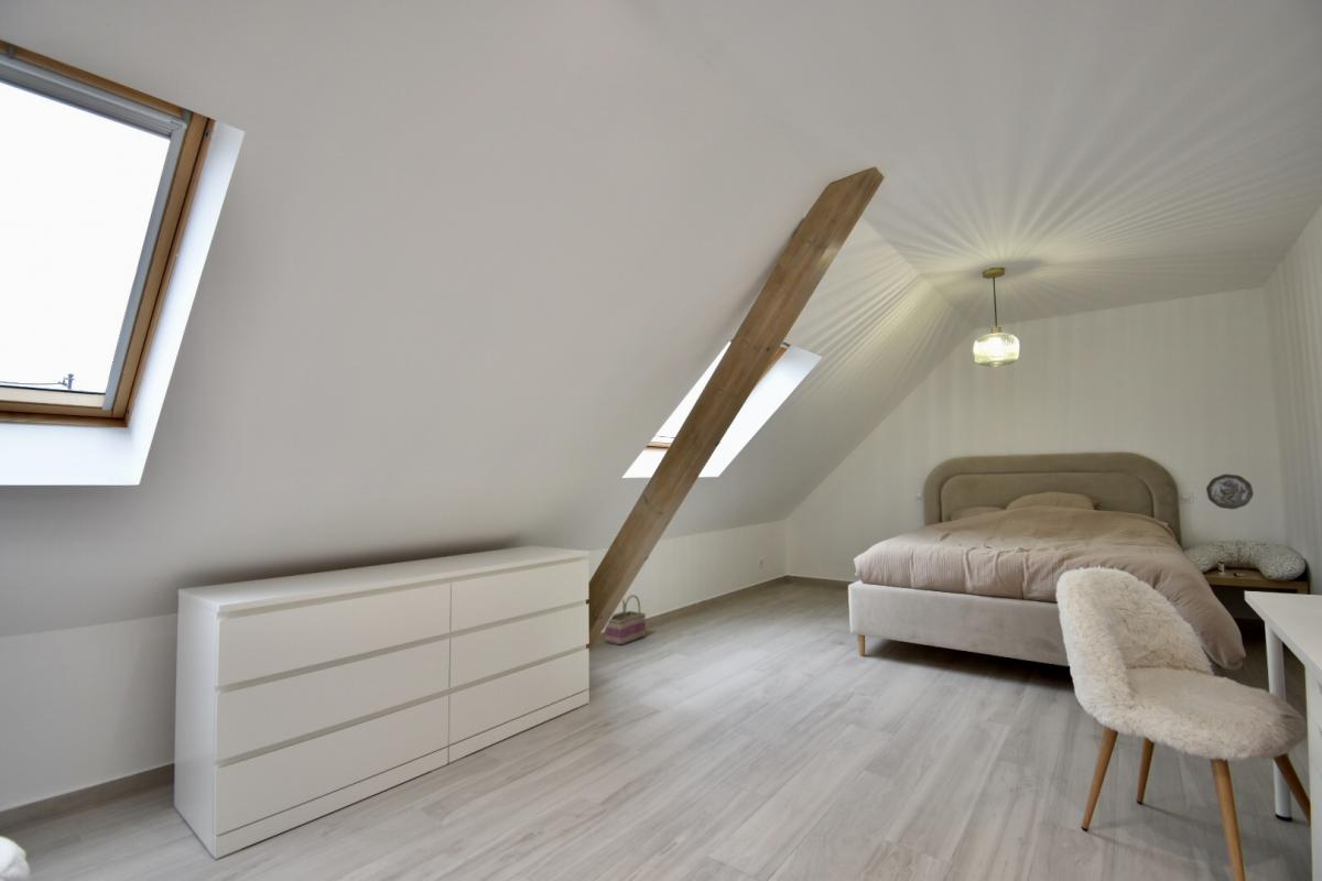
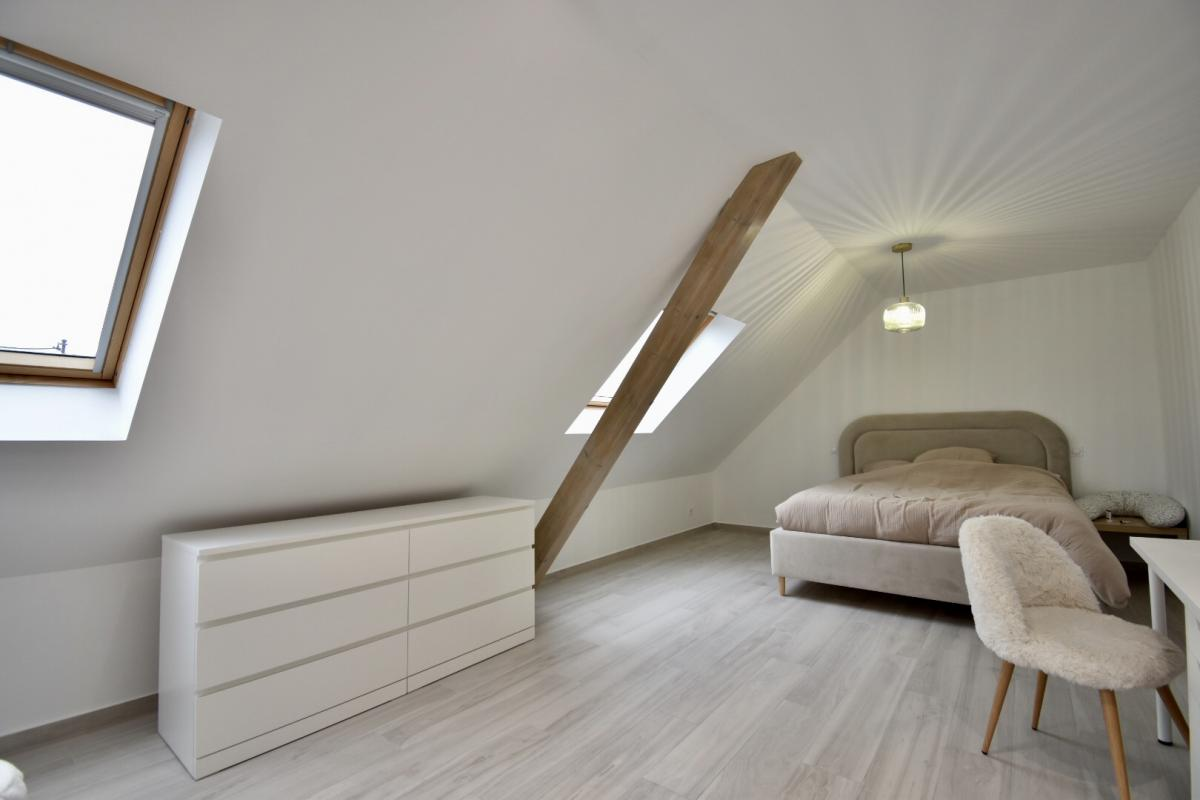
- basket [604,594,647,646]
- decorative plate [1205,472,1255,510]
